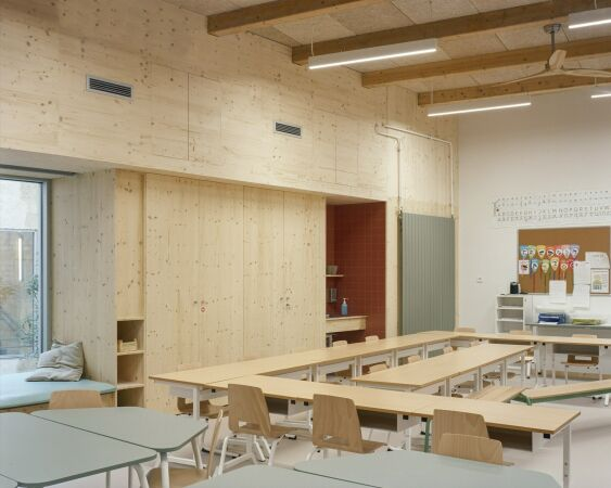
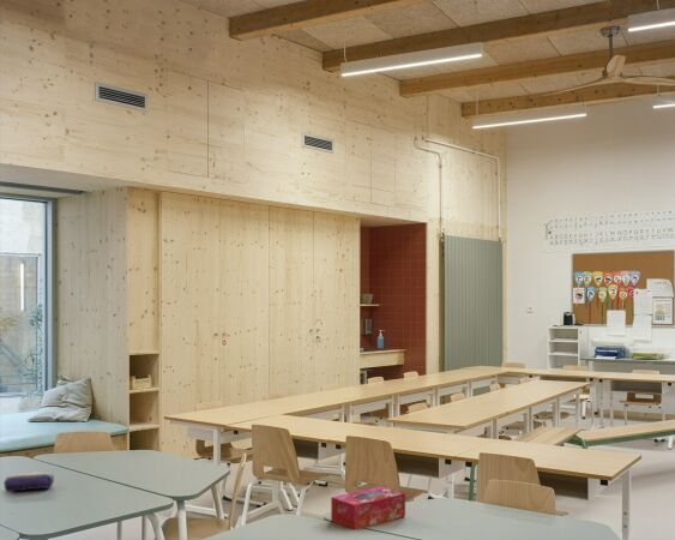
+ pencil case [2,470,55,493]
+ tissue box [330,485,406,530]
